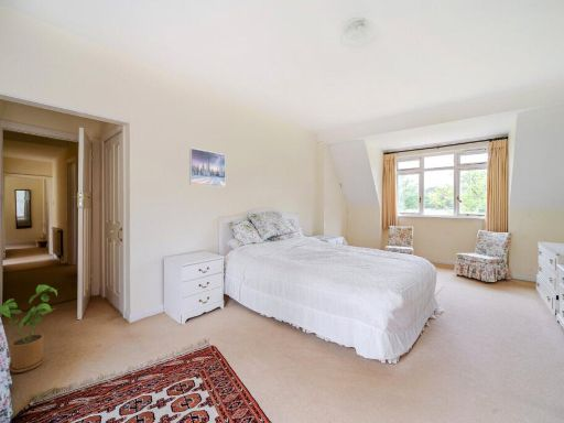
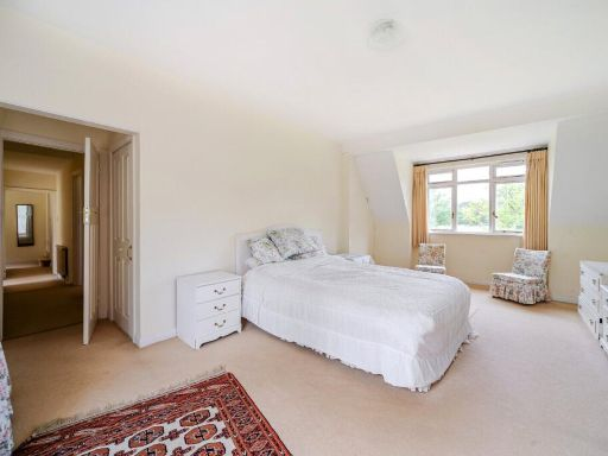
- house plant [0,284,58,373]
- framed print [188,147,227,188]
